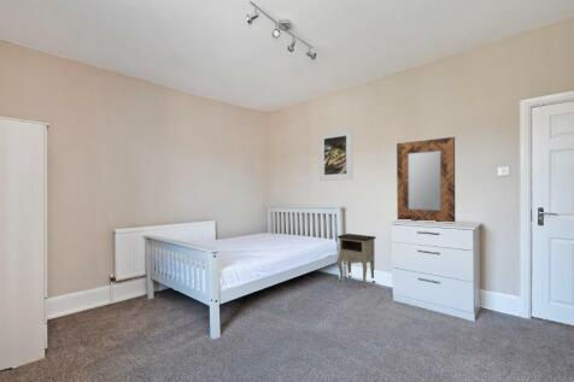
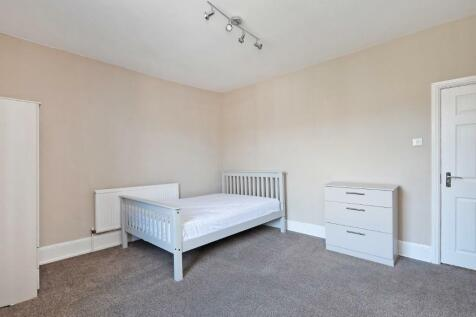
- home mirror [396,136,456,223]
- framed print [318,128,353,182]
- nightstand [335,233,377,289]
